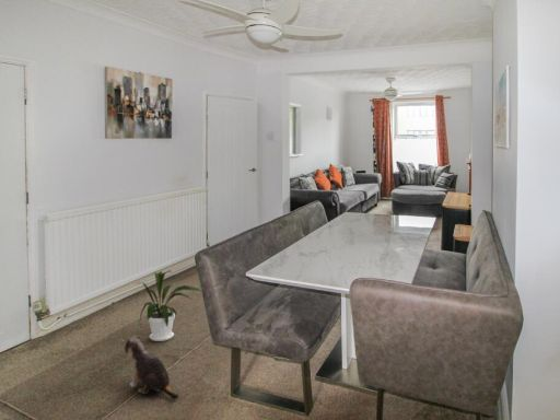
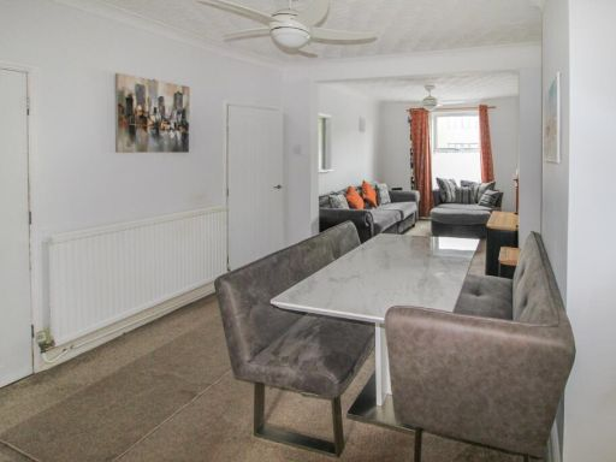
- plush toy [120,334,179,400]
- house plant [135,269,201,342]
